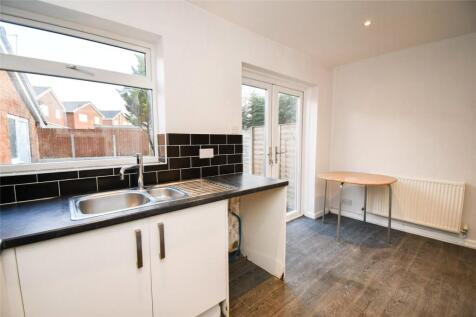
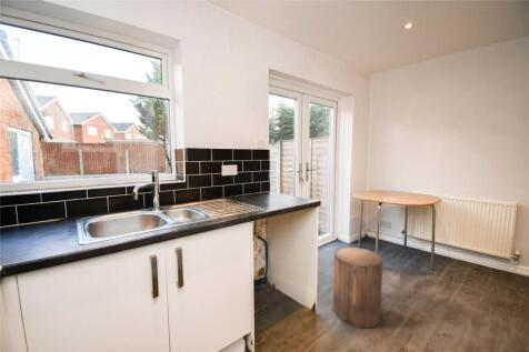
+ stool [332,247,383,329]
